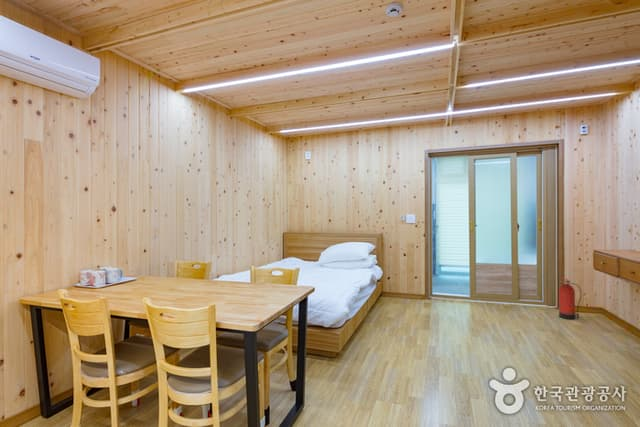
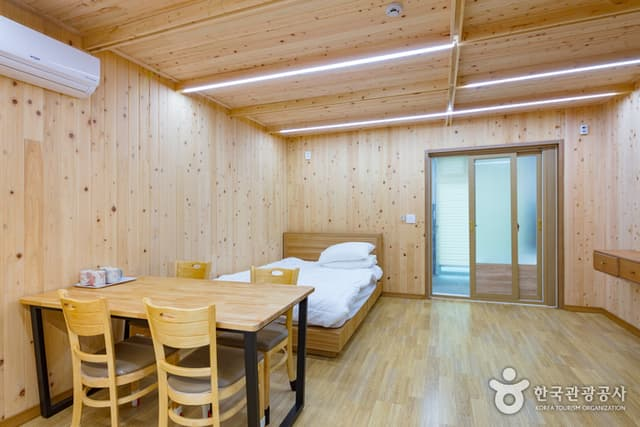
- fire extinguisher [558,276,583,321]
